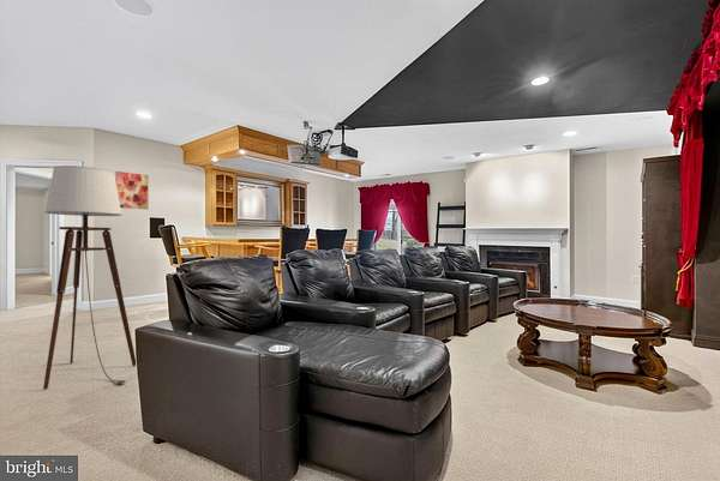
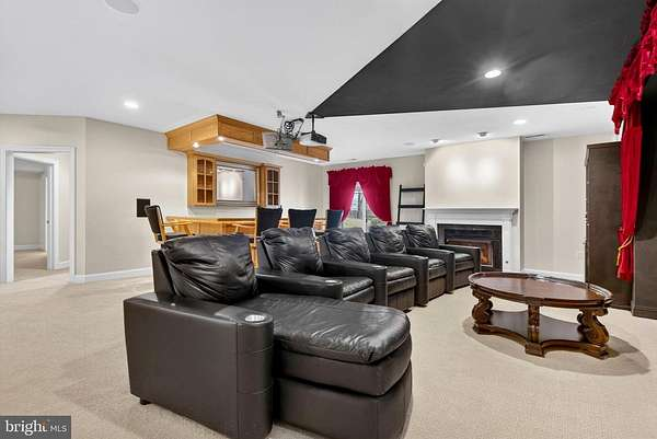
- wall art [114,170,149,211]
- floor lamp [42,164,137,391]
